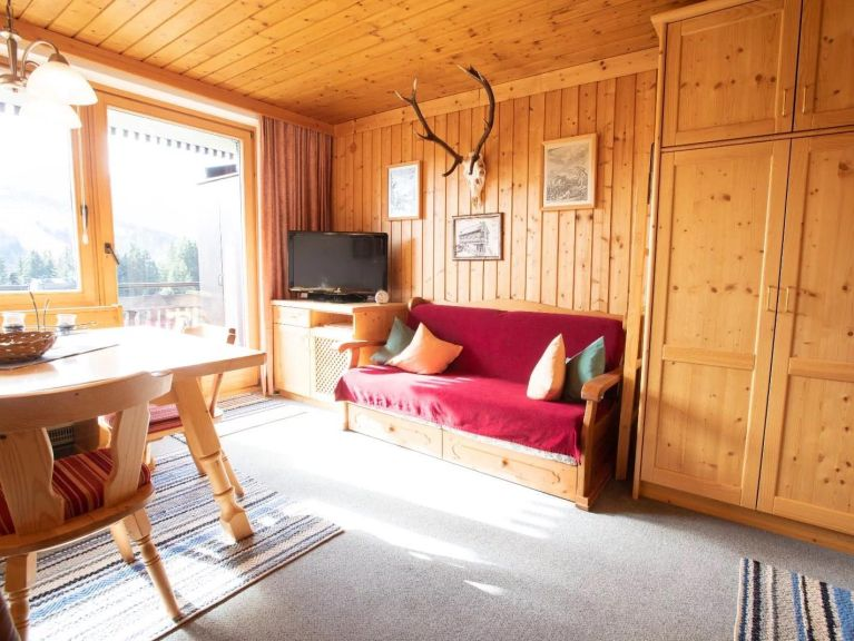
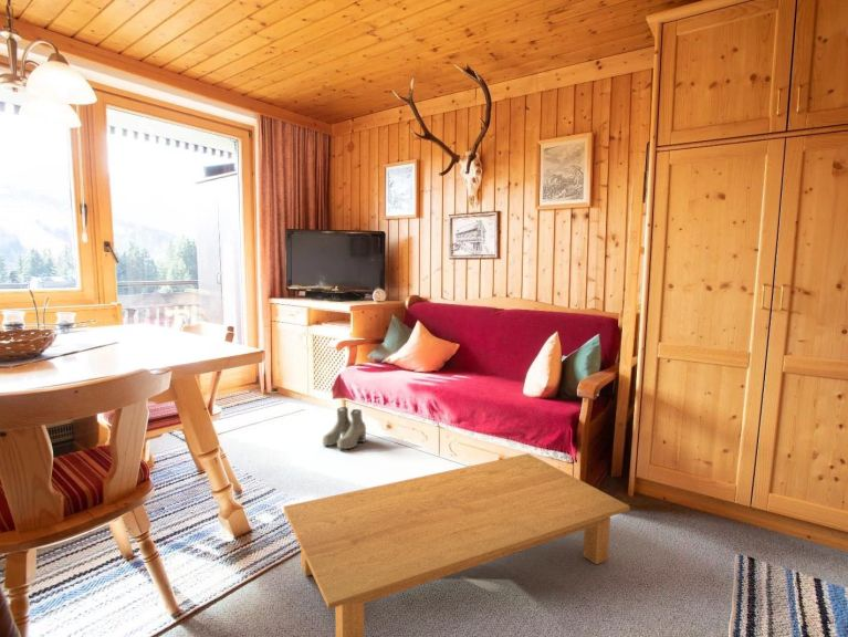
+ coffee table [283,452,631,637]
+ boots [322,406,367,450]
